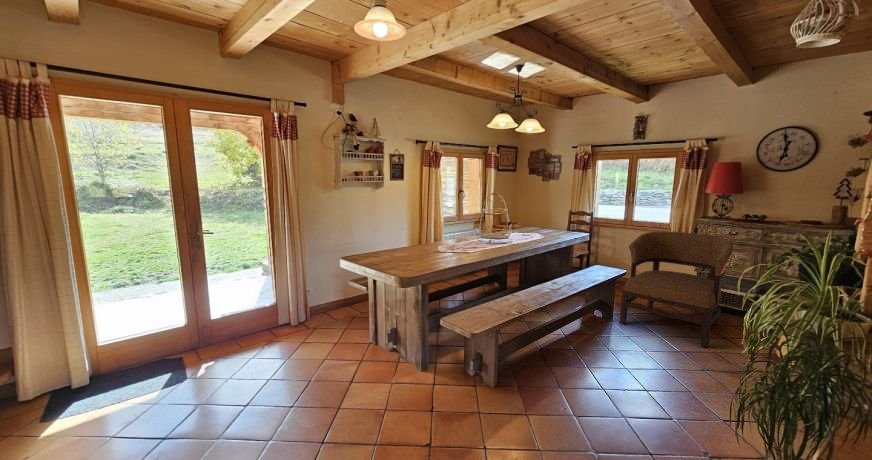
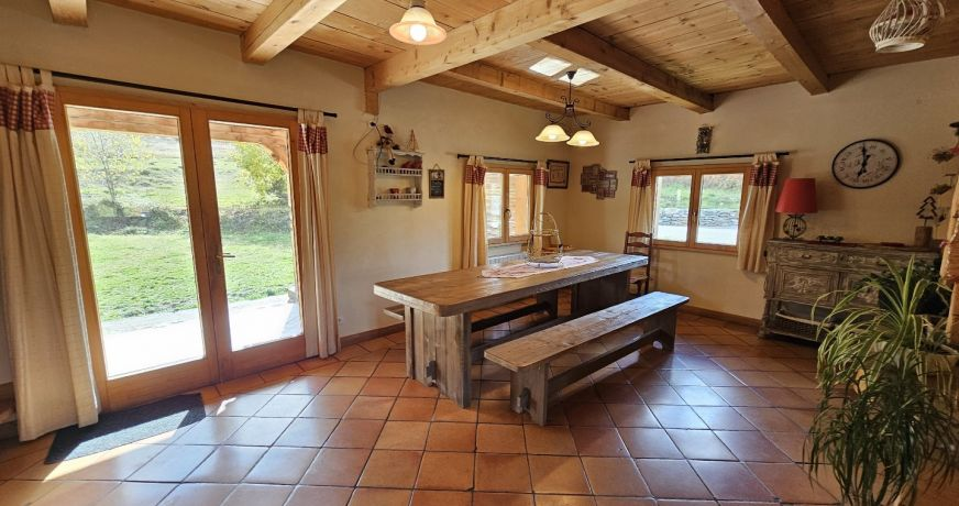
- armchair [619,230,735,349]
